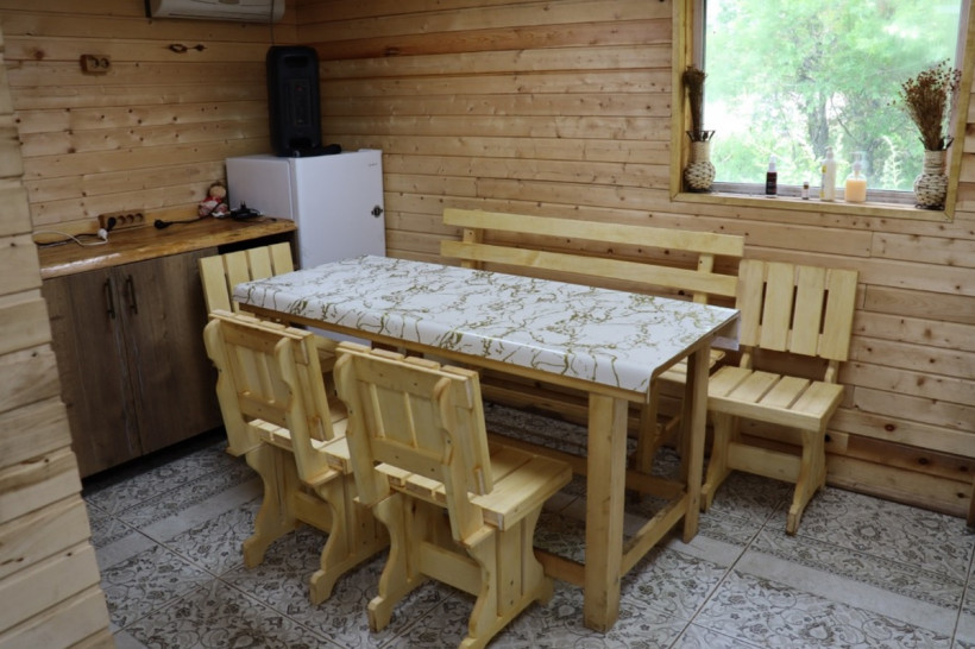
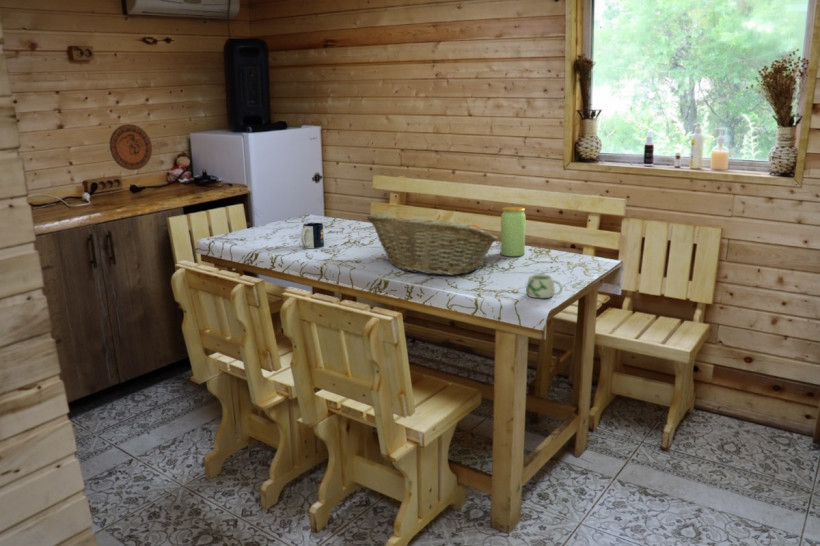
+ mug [525,273,563,299]
+ mug [300,222,325,249]
+ fruit basket [366,213,499,276]
+ decorative plate [109,123,153,171]
+ jar [500,206,527,257]
